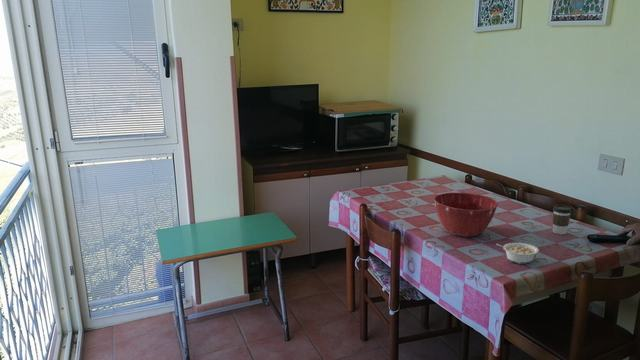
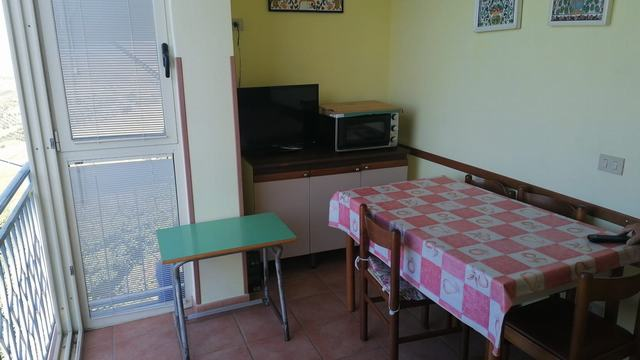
- legume [495,242,540,265]
- mixing bowl [433,192,499,238]
- coffee cup [552,204,572,235]
